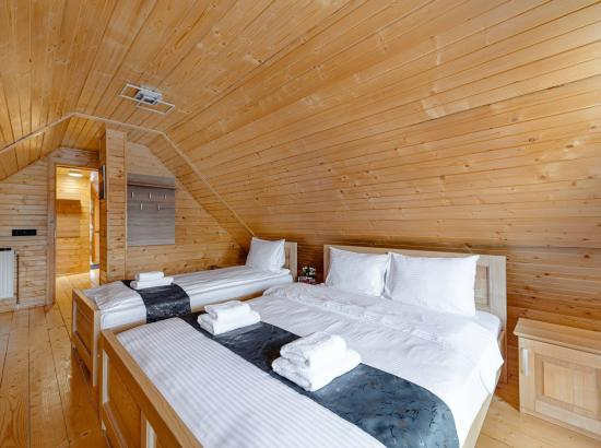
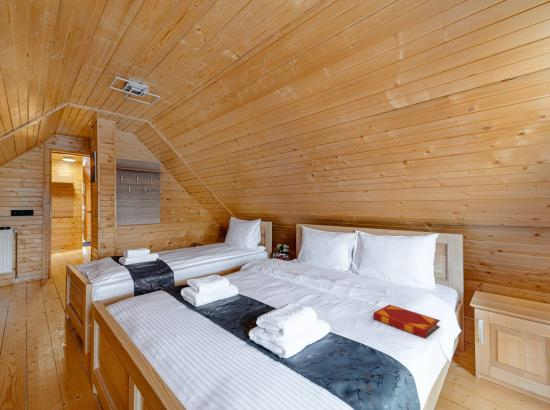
+ hardback book [372,303,441,340]
